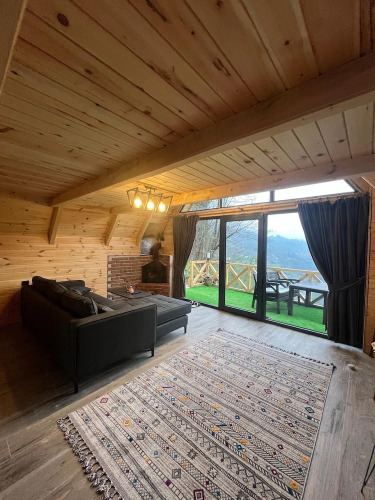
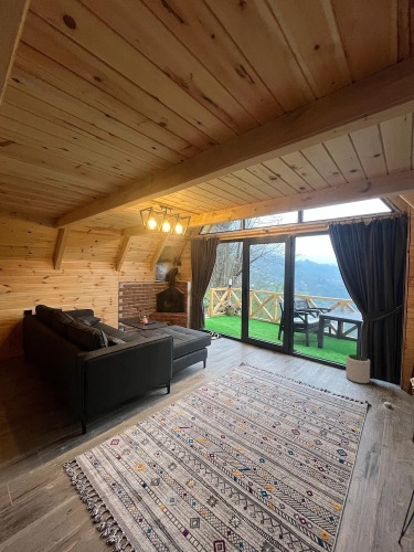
+ plant pot [344,353,371,384]
